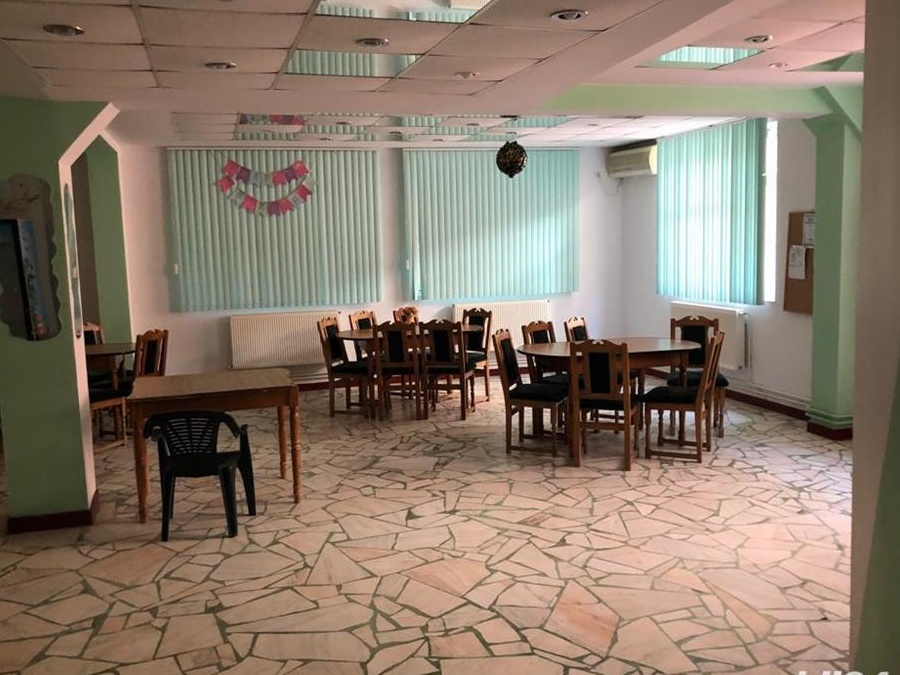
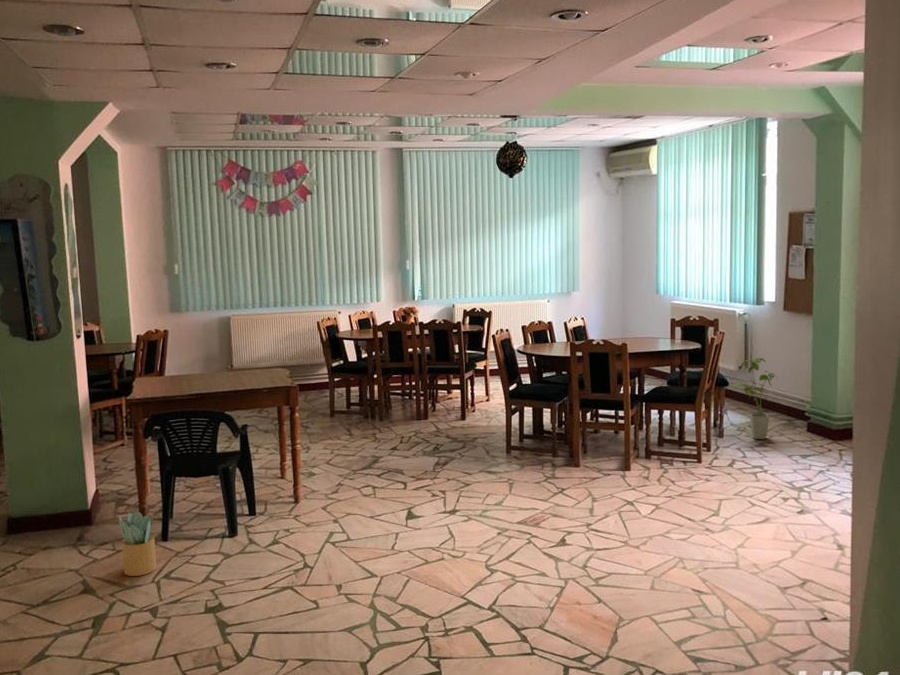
+ house plant [731,357,779,440]
+ potted plant [118,510,157,577]
